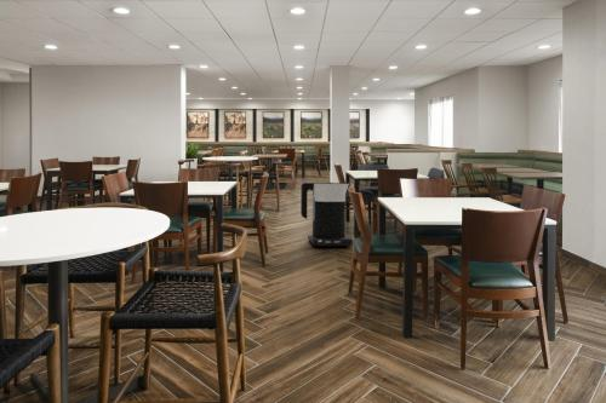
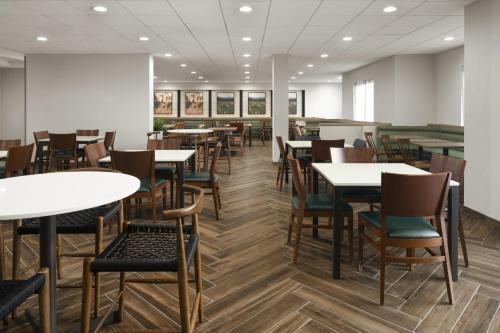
- trash can [299,182,354,247]
